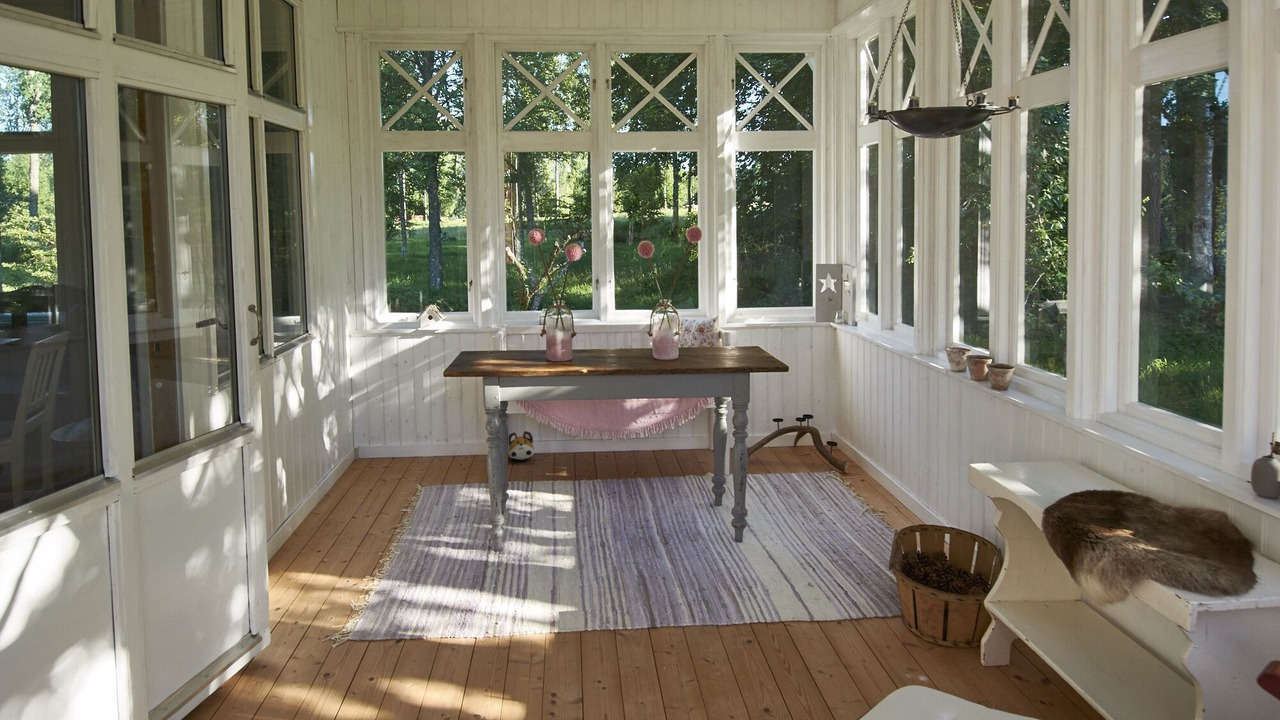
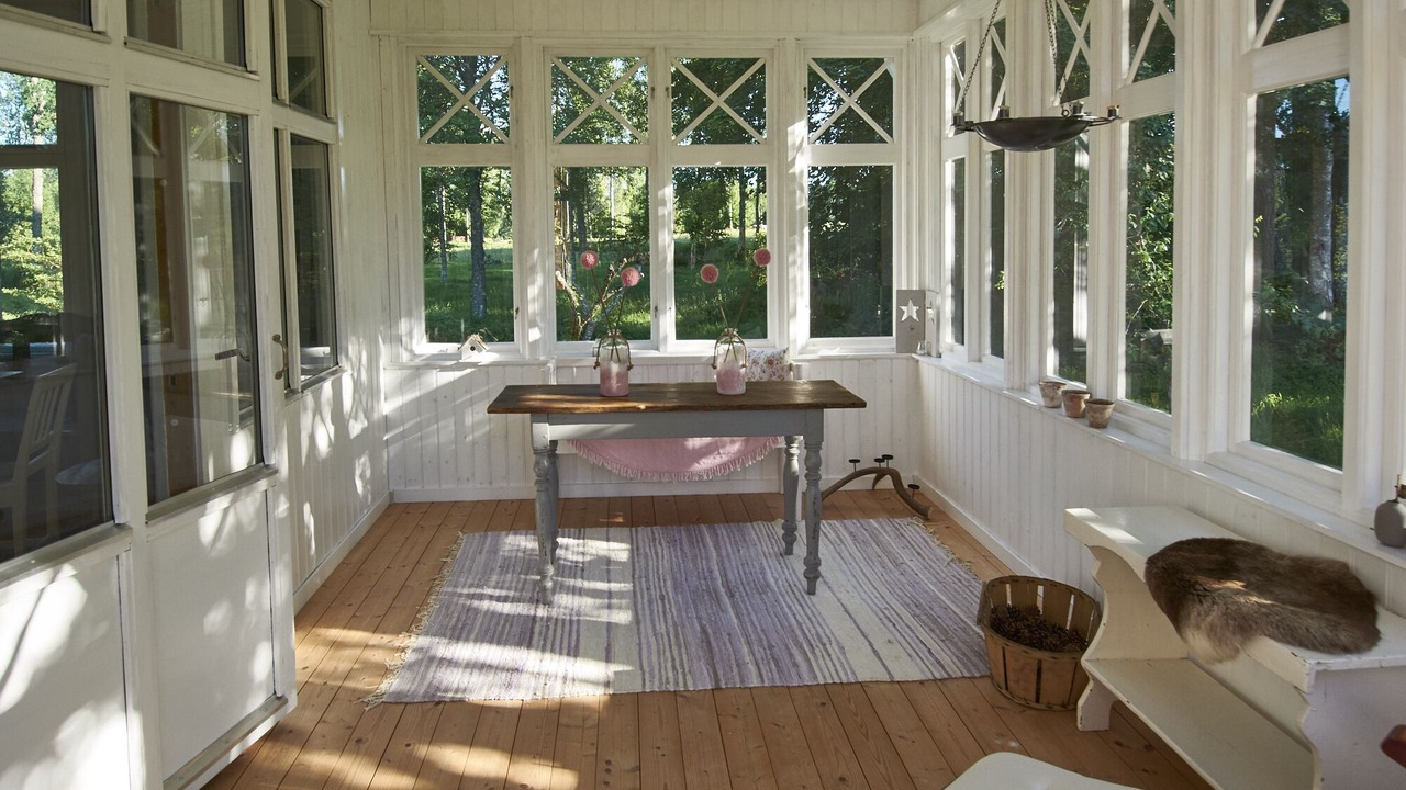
- plush toy [508,430,535,461]
